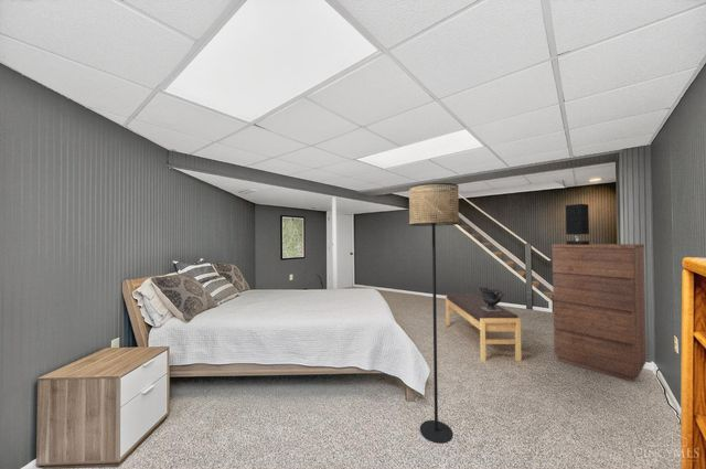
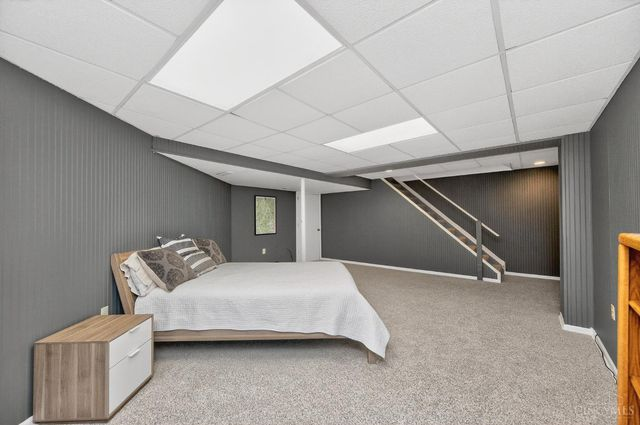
- dresser [550,243,648,383]
- decorative urn [478,286,505,312]
- table lamp [565,203,590,245]
- bench [445,292,523,362]
- floor lamp [408,182,460,445]
